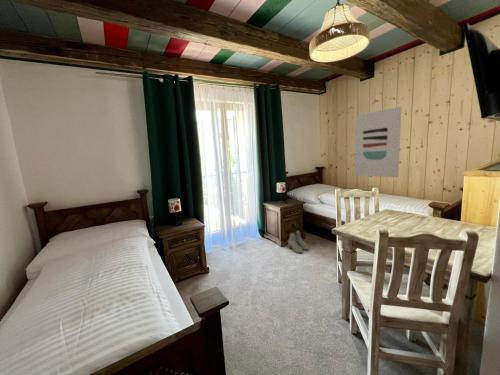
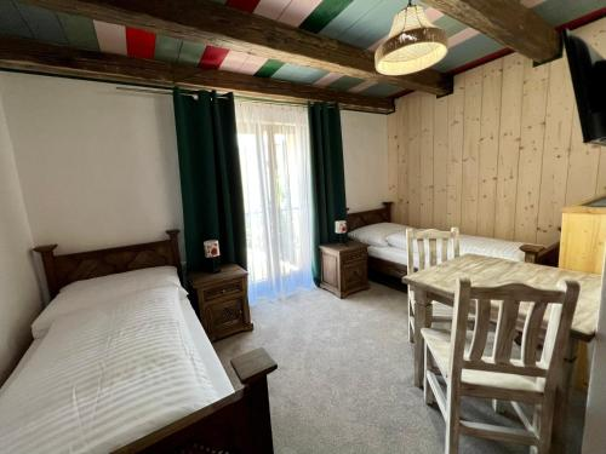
- wall art [354,106,402,178]
- boots [287,229,310,254]
